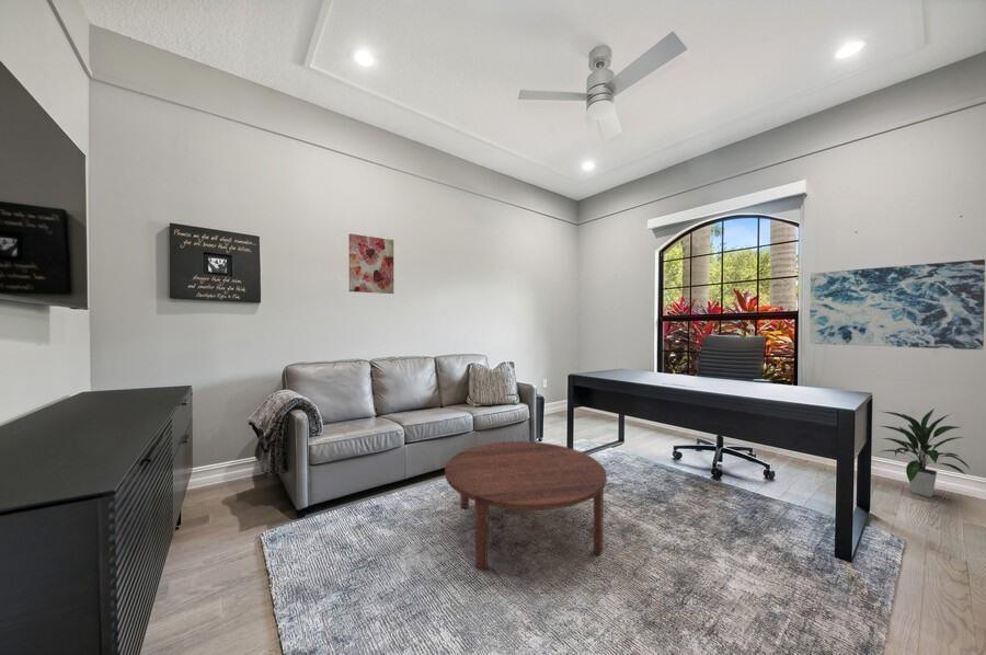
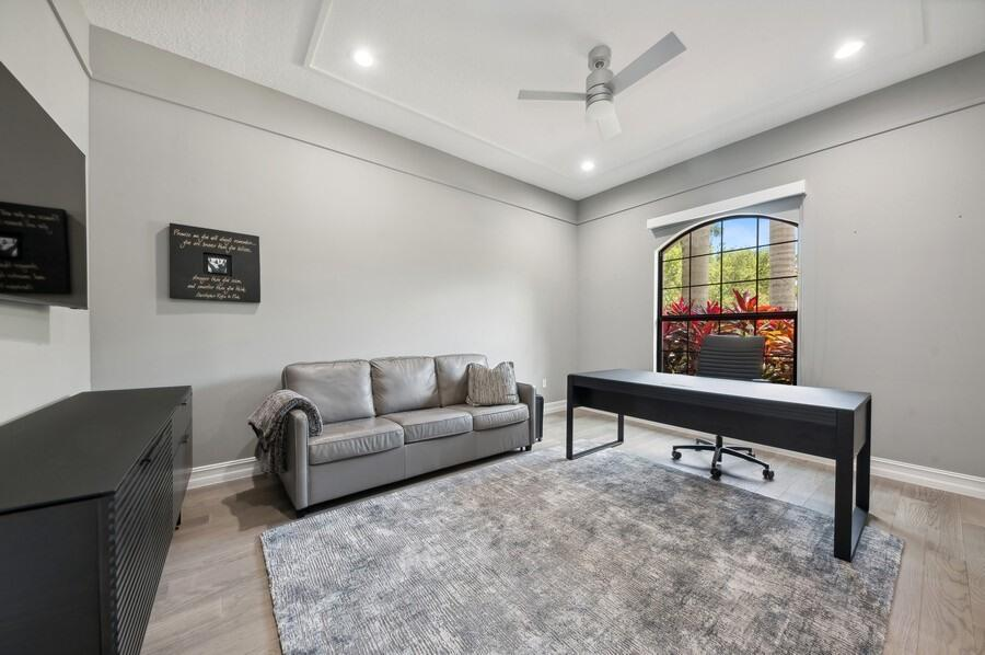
- wall art [809,258,986,351]
- wall art [348,233,394,295]
- indoor plant [874,407,972,498]
- coffee table [444,440,608,572]
